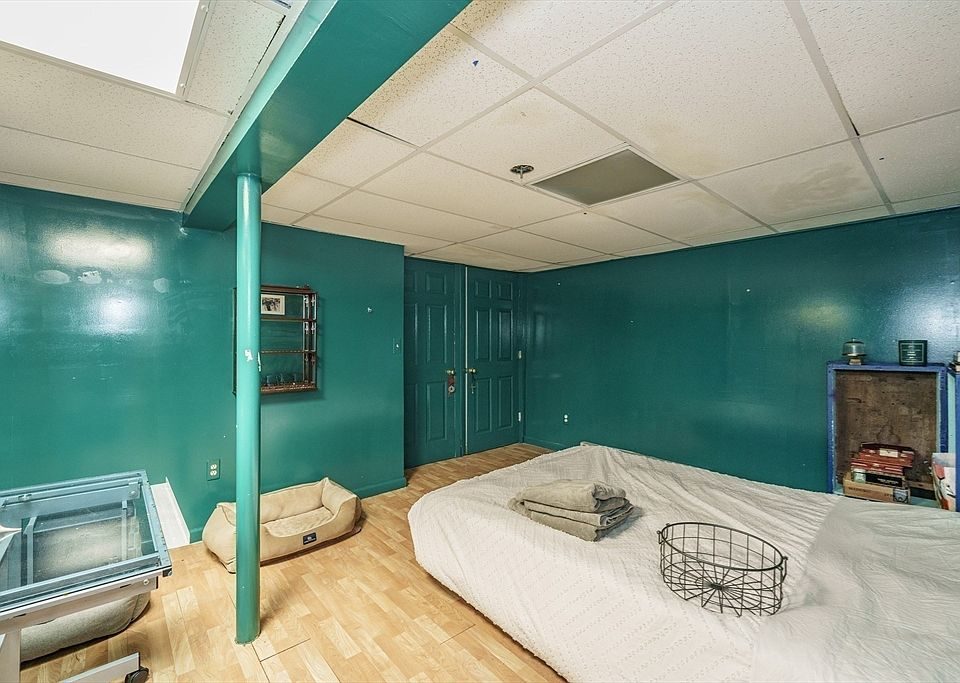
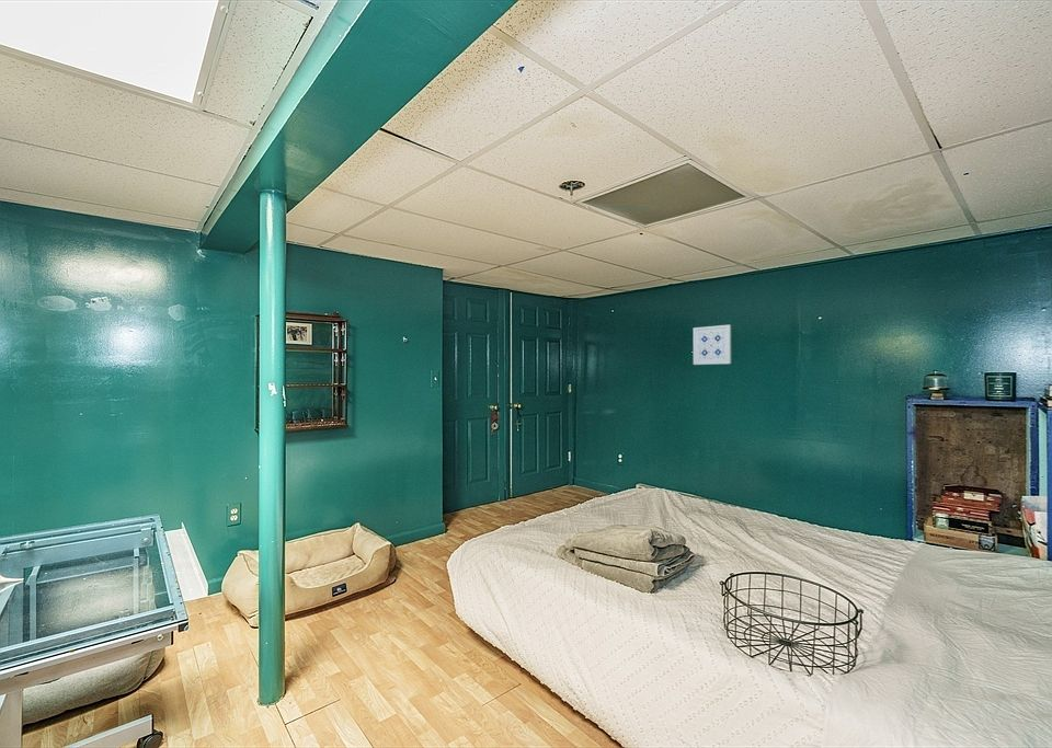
+ wall art [693,324,732,366]
